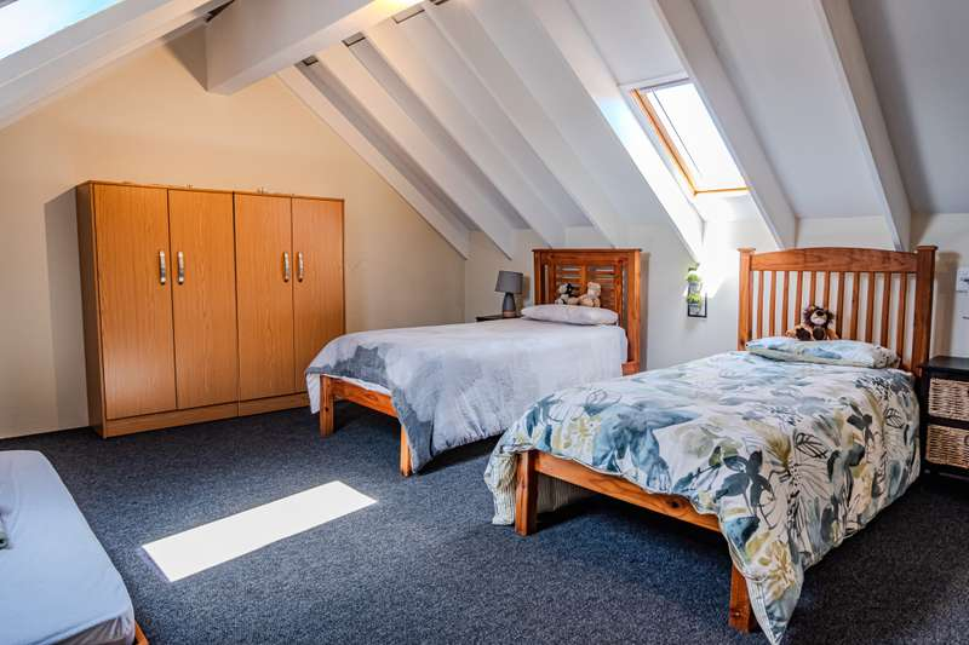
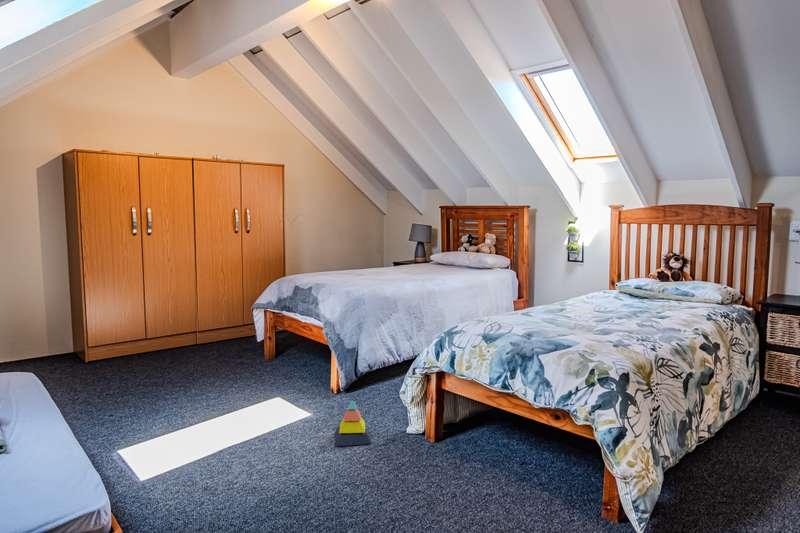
+ stacking toy [333,399,372,447]
